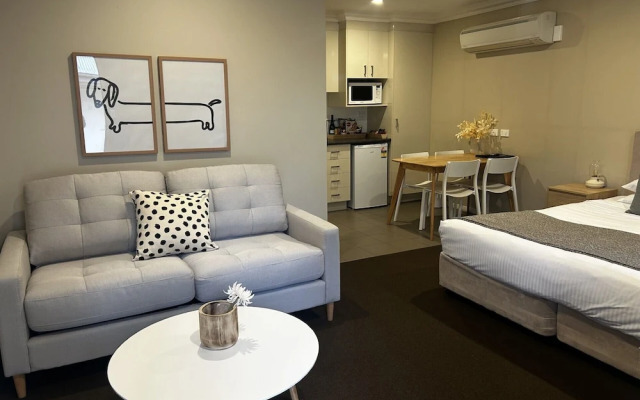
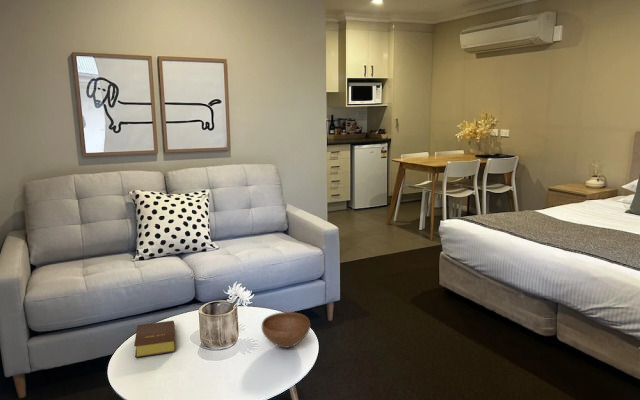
+ bowl [261,311,311,349]
+ bible [133,320,176,358]
